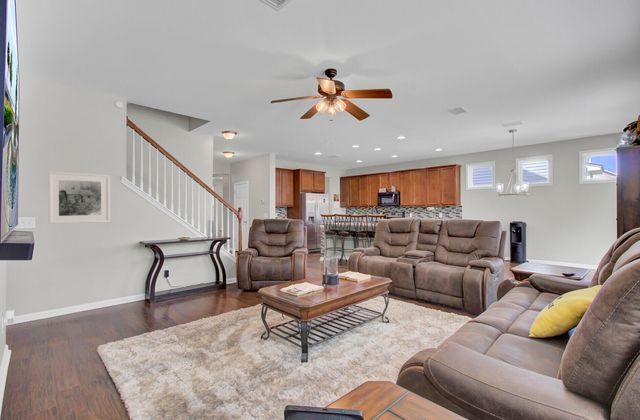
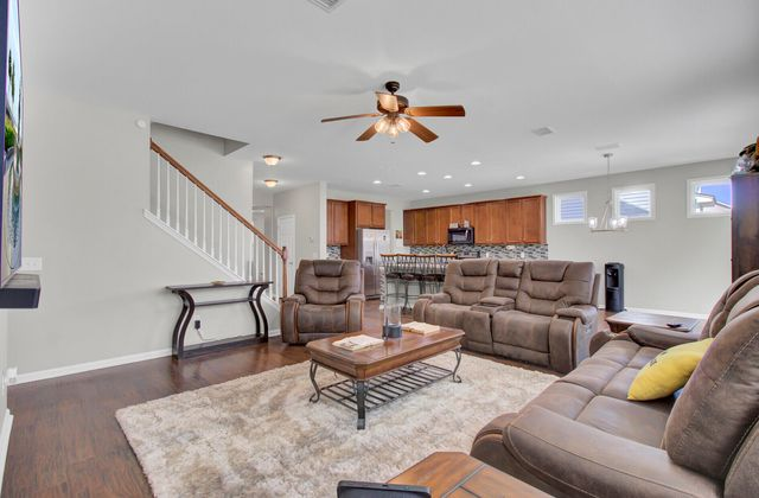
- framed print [47,170,111,225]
